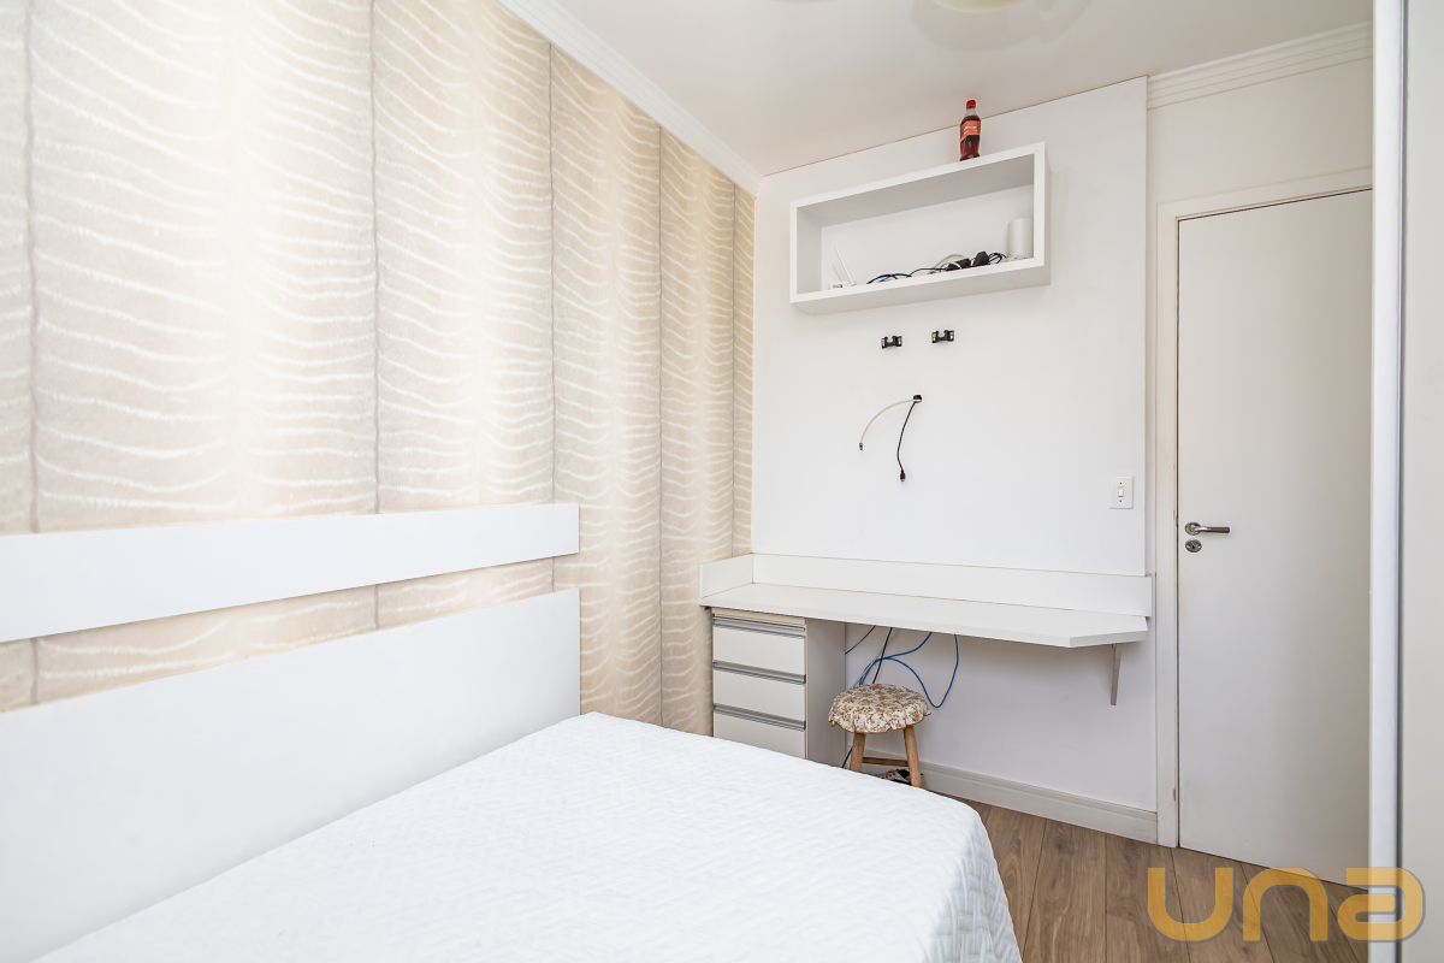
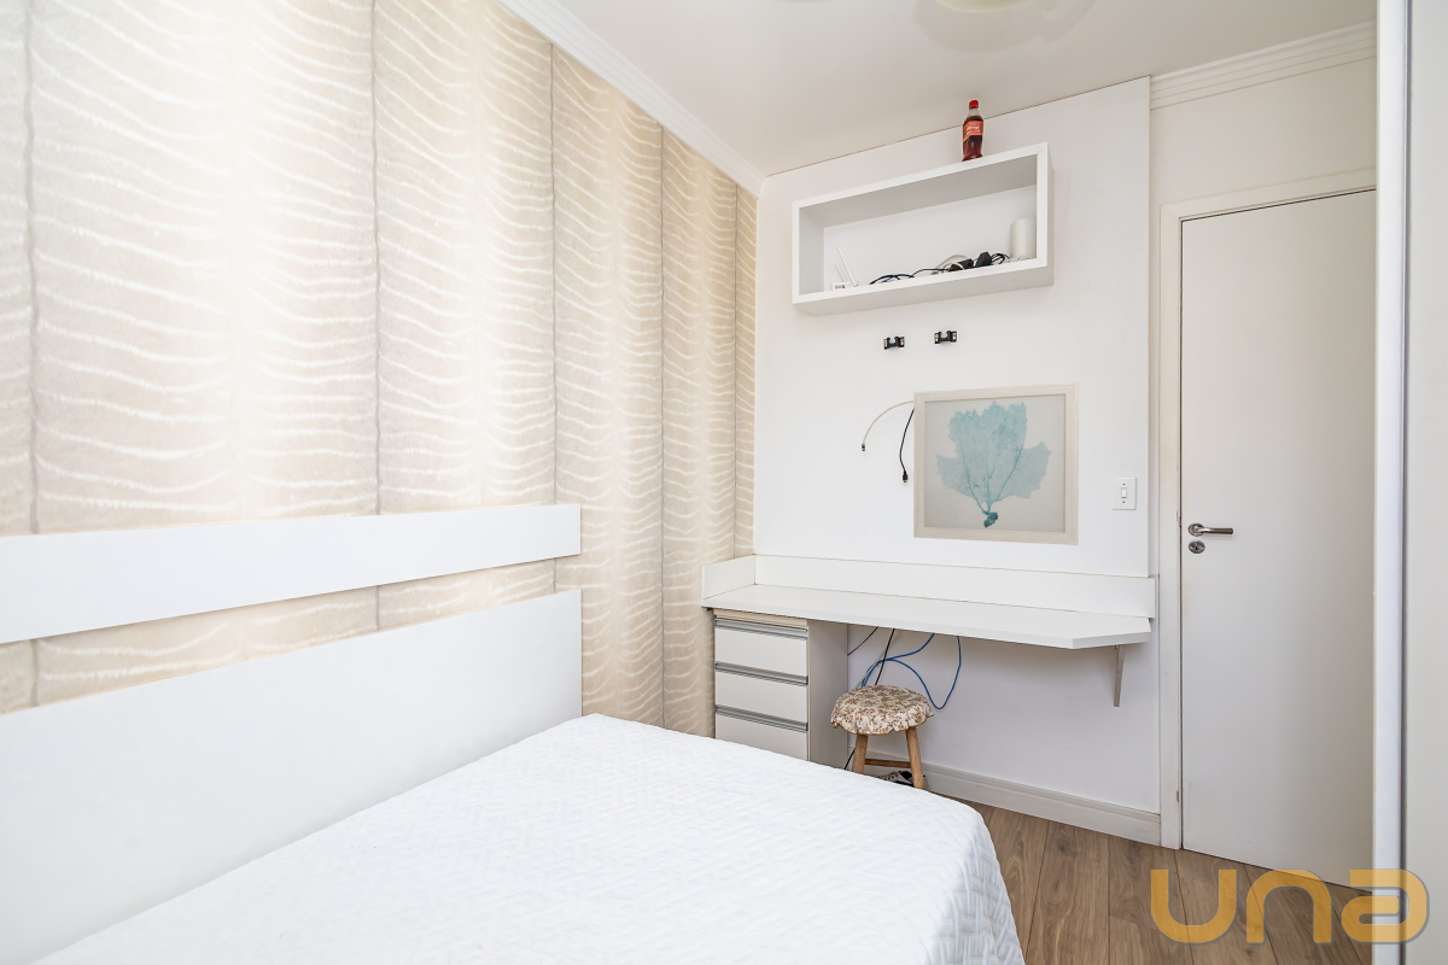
+ wall art [912,381,1080,546]
